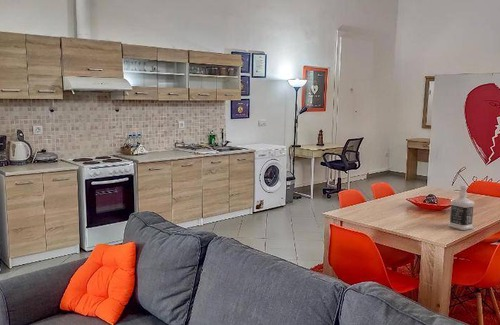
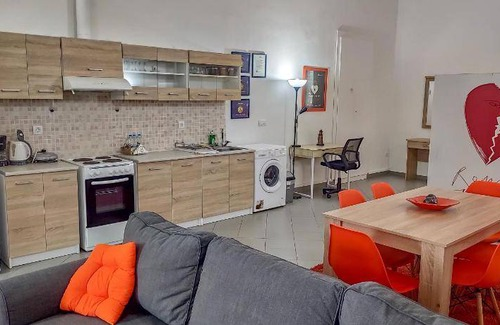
- bottle [448,184,475,231]
